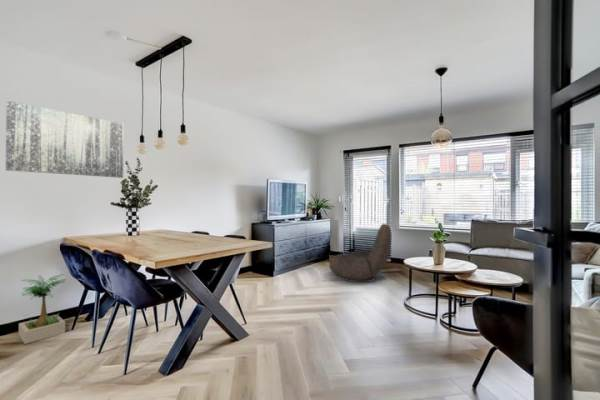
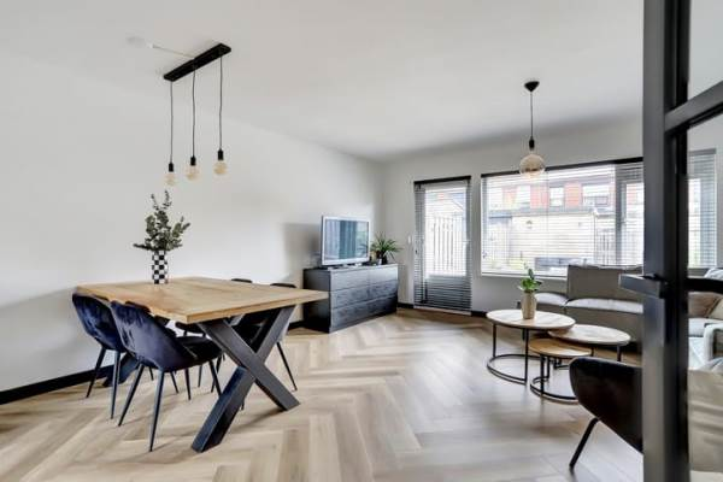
- armchair [328,223,392,283]
- potted plant [18,273,66,345]
- wall art [5,100,125,179]
